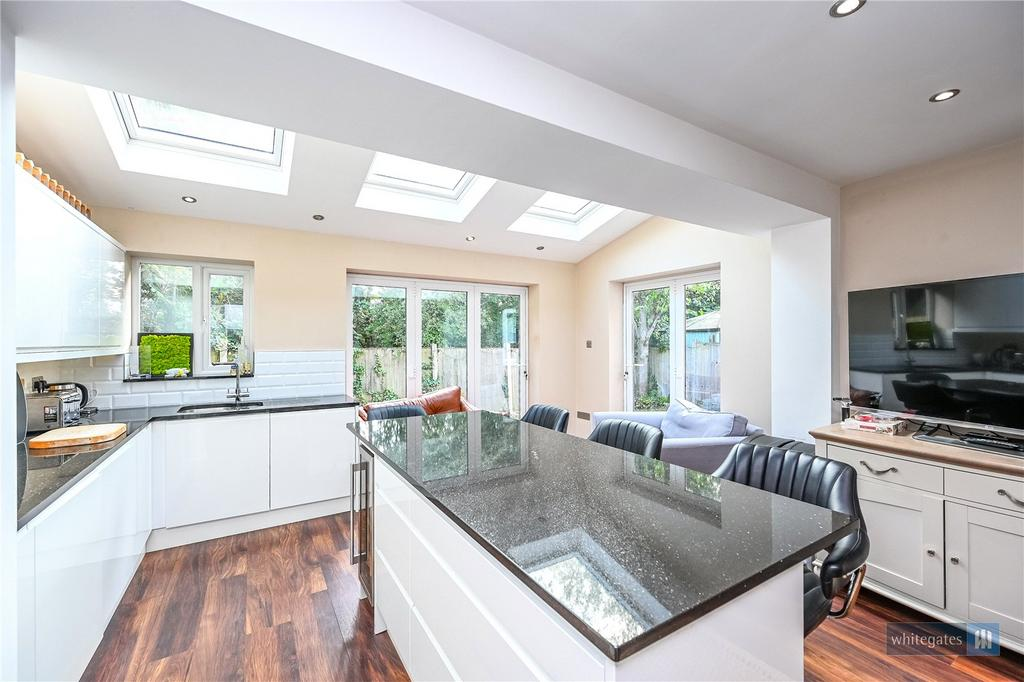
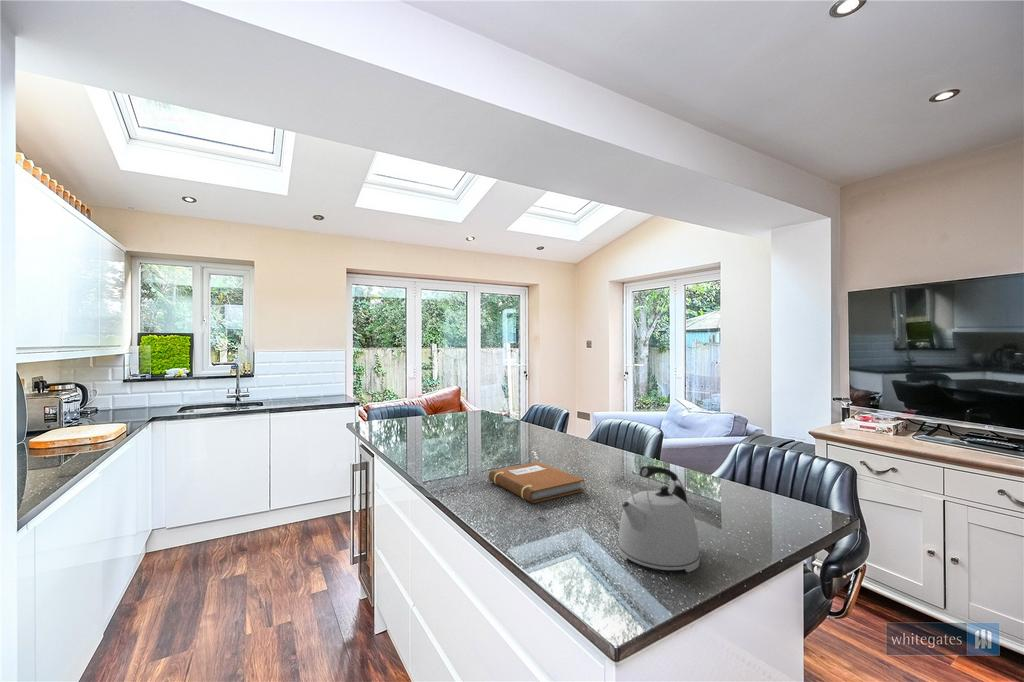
+ kettle [617,465,701,573]
+ notebook [488,461,585,504]
